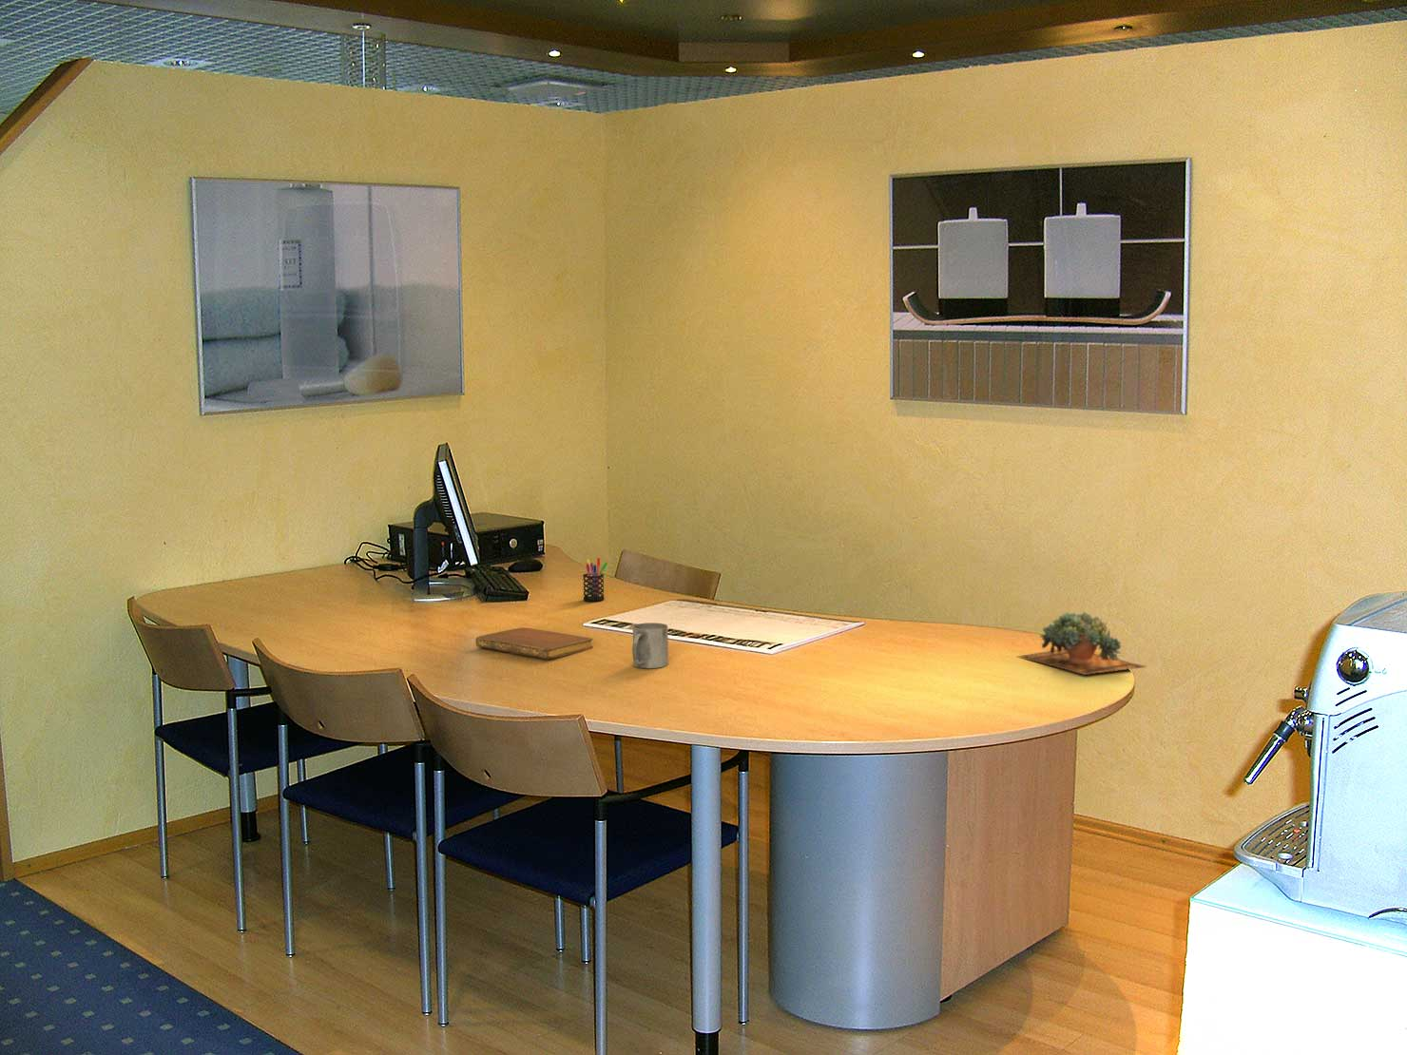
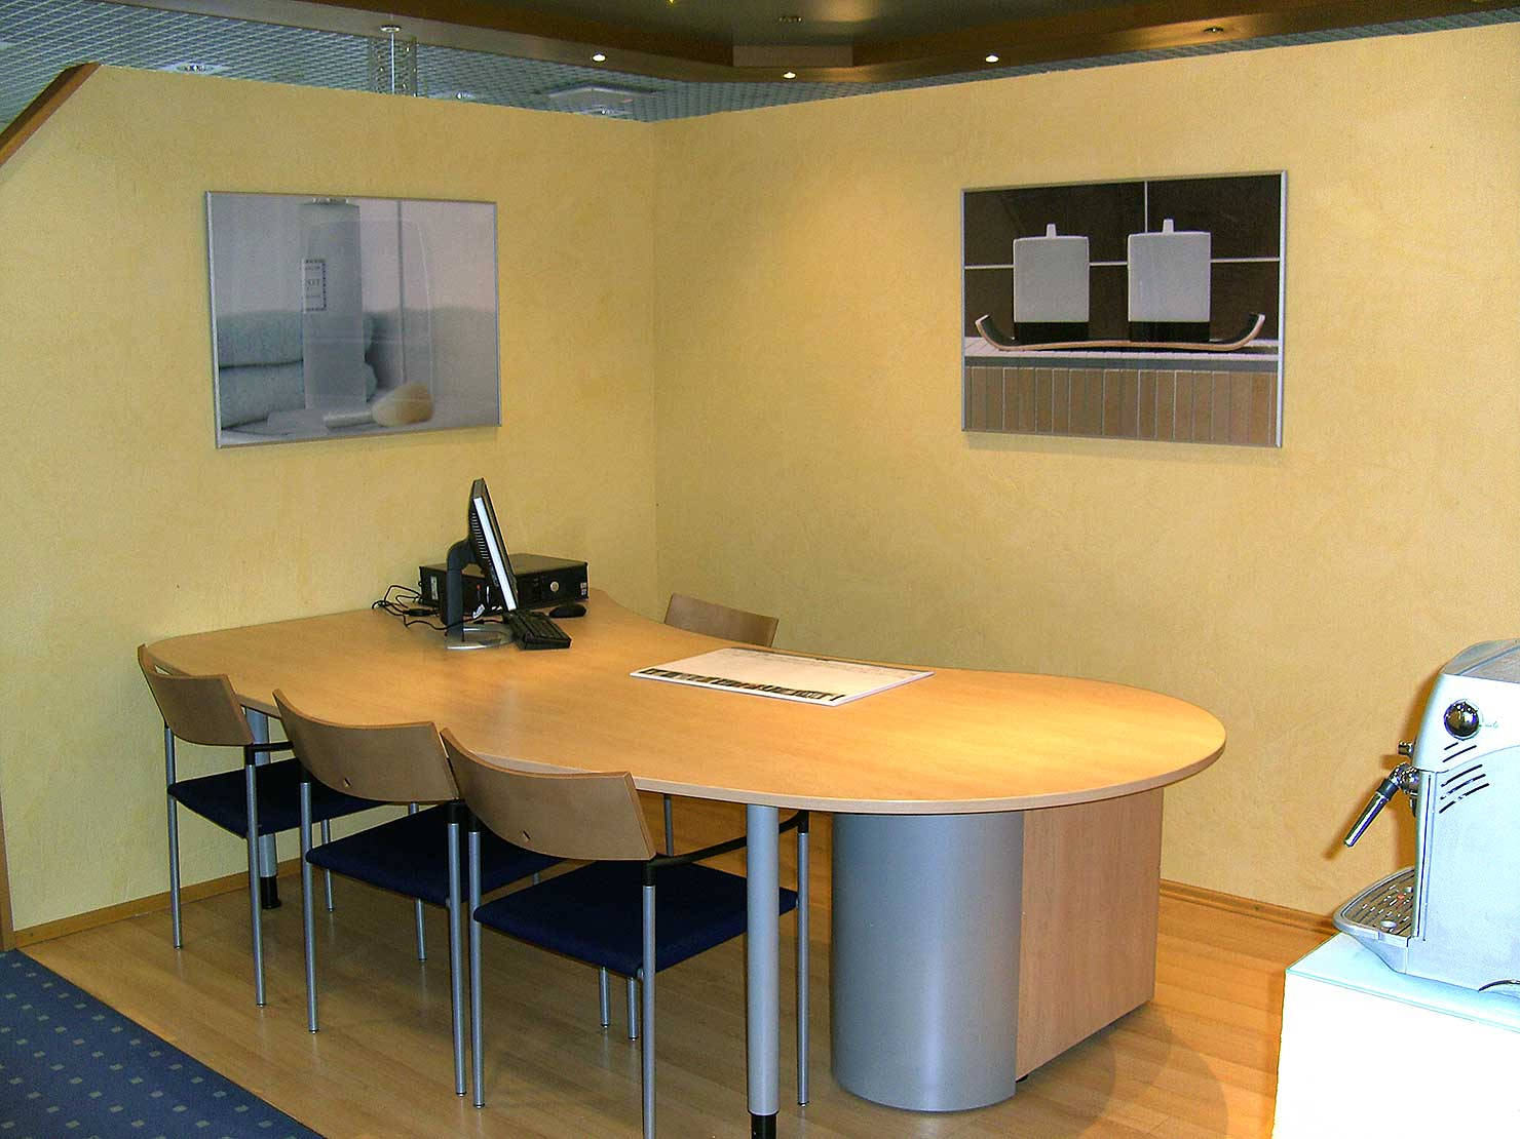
- succulent plant [1016,611,1148,676]
- notebook [475,626,594,659]
- mug [631,622,669,669]
- pen holder [582,557,608,602]
